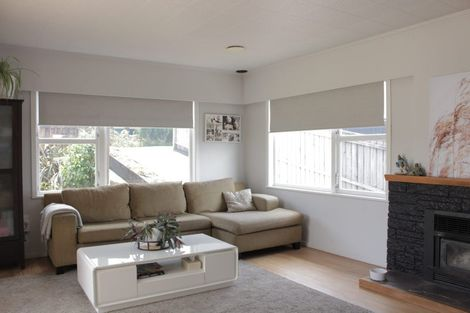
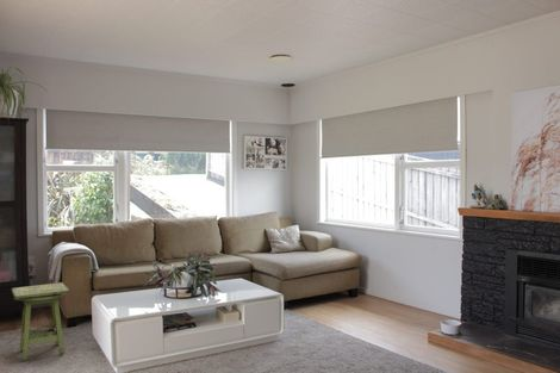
+ side table [11,281,70,362]
